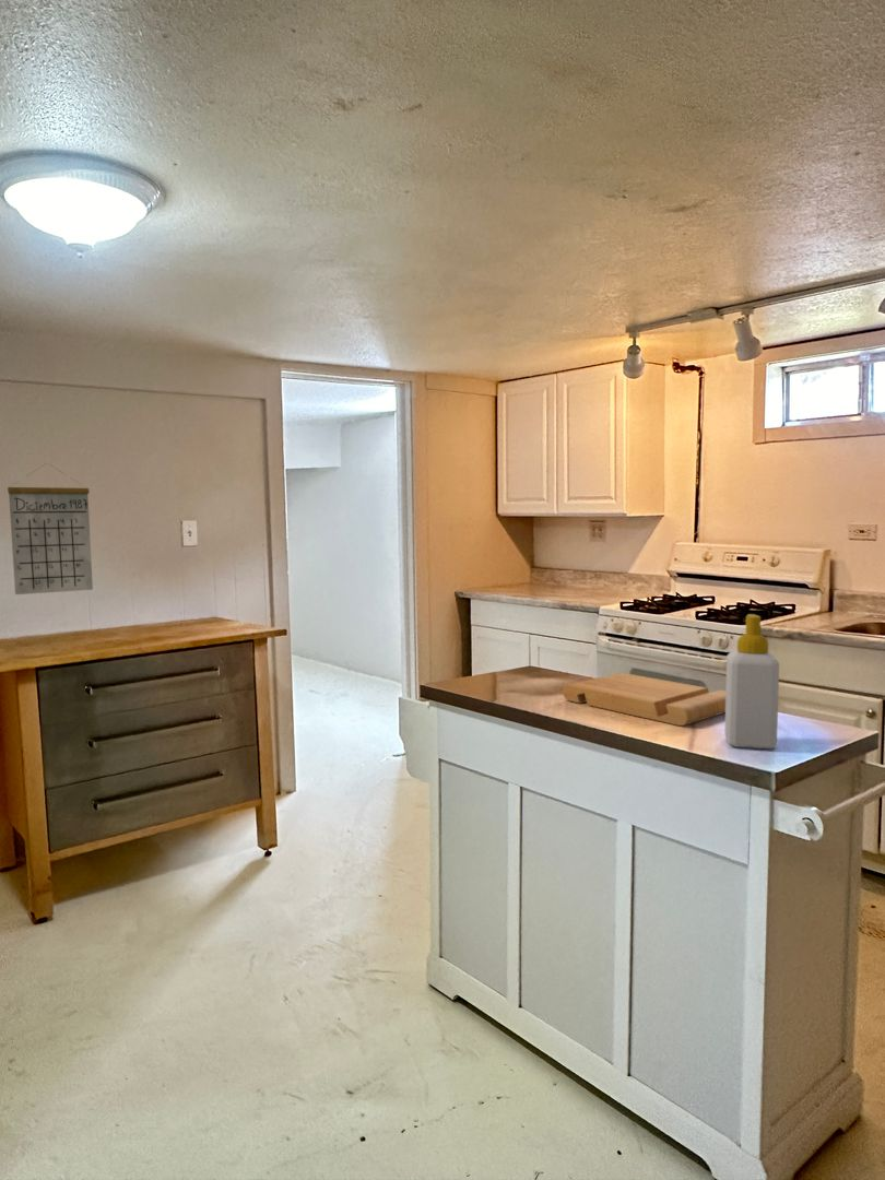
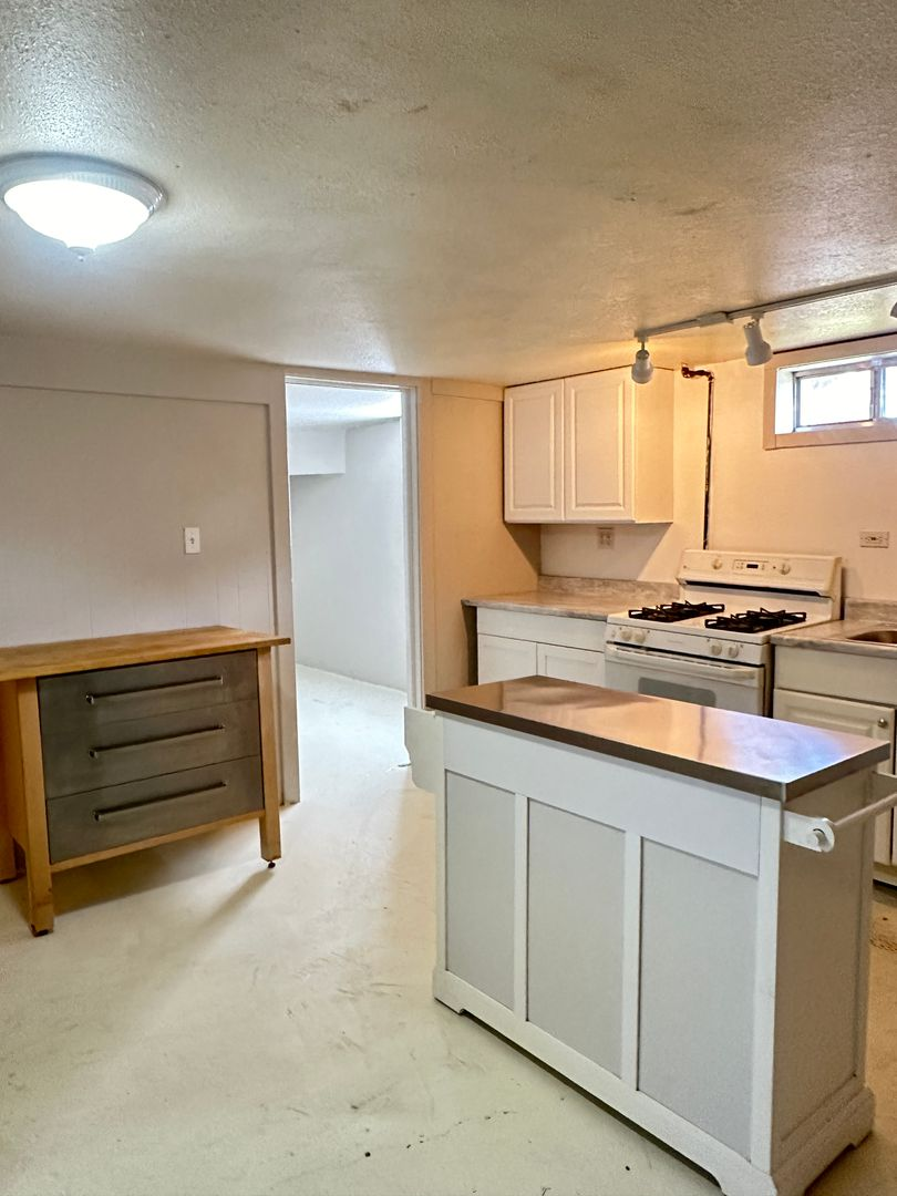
- soap bottle [723,613,780,750]
- calendar [7,462,94,595]
- cutting board [562,672,725,727]
